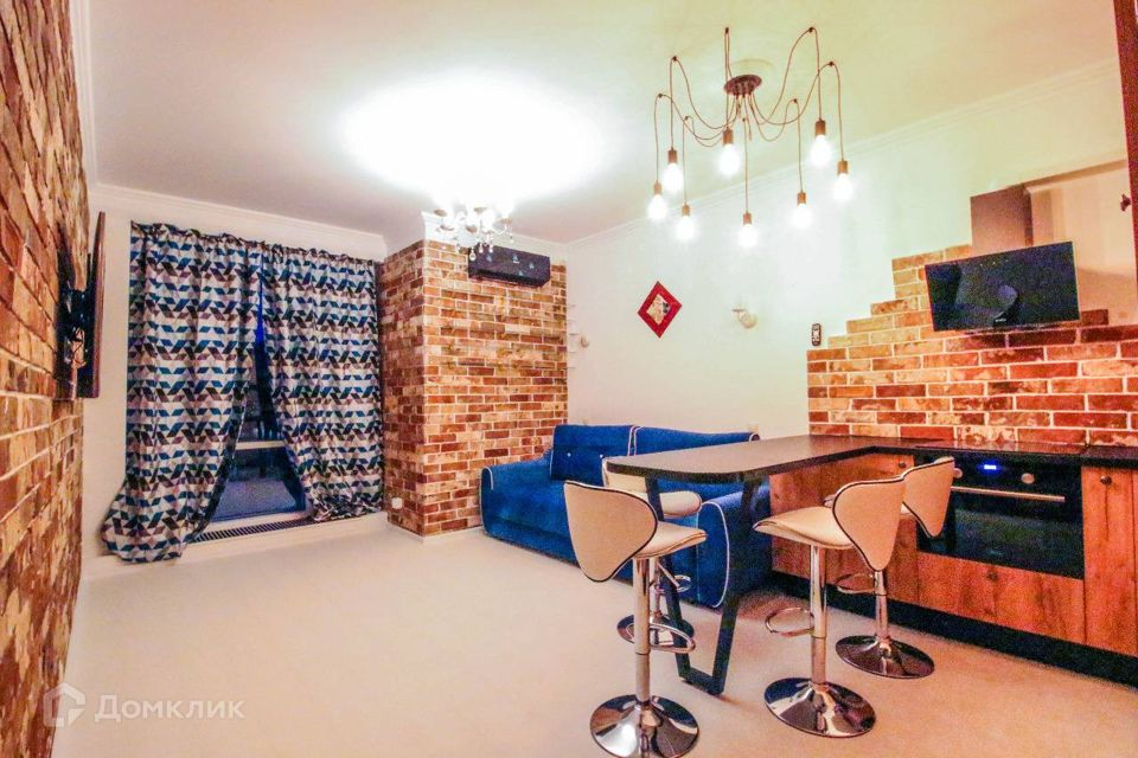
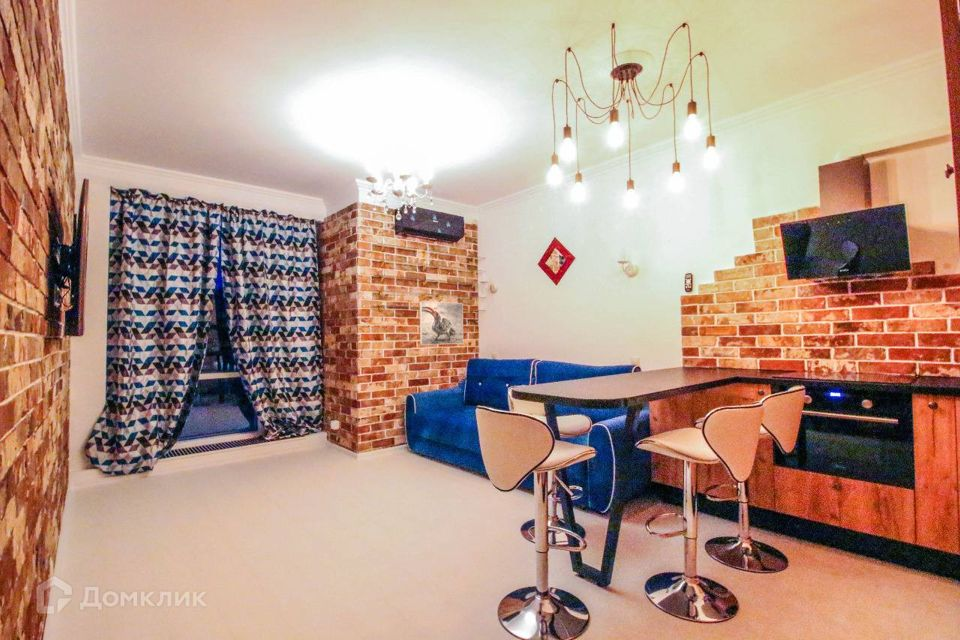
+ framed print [419,300,464,346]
